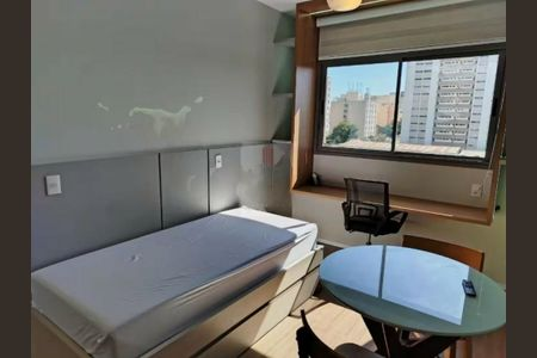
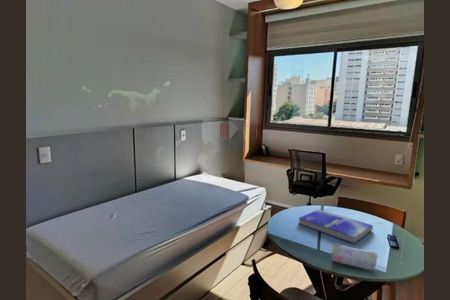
+ pencil case [330,242,379,271]
+ book [297,208,374,245]
